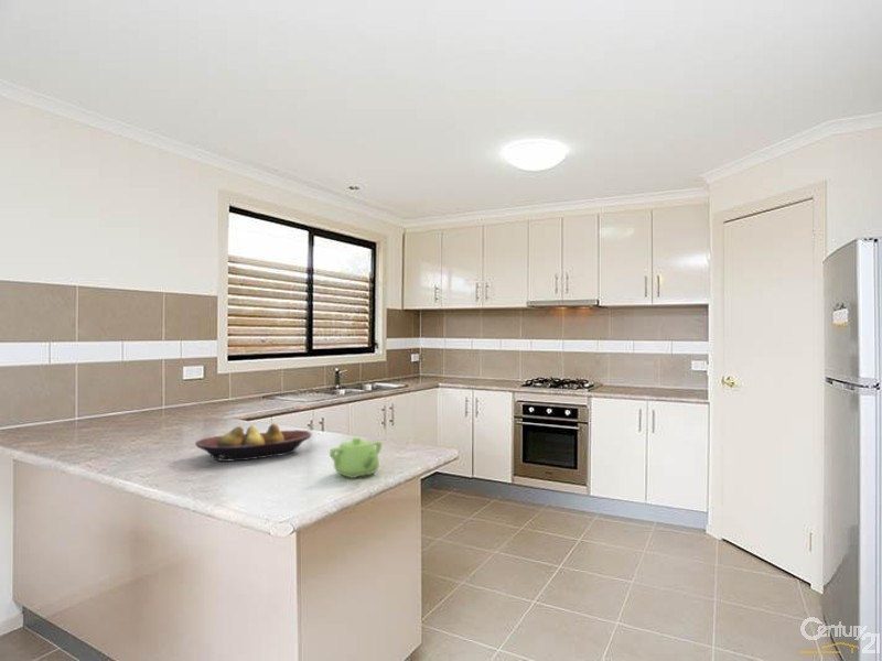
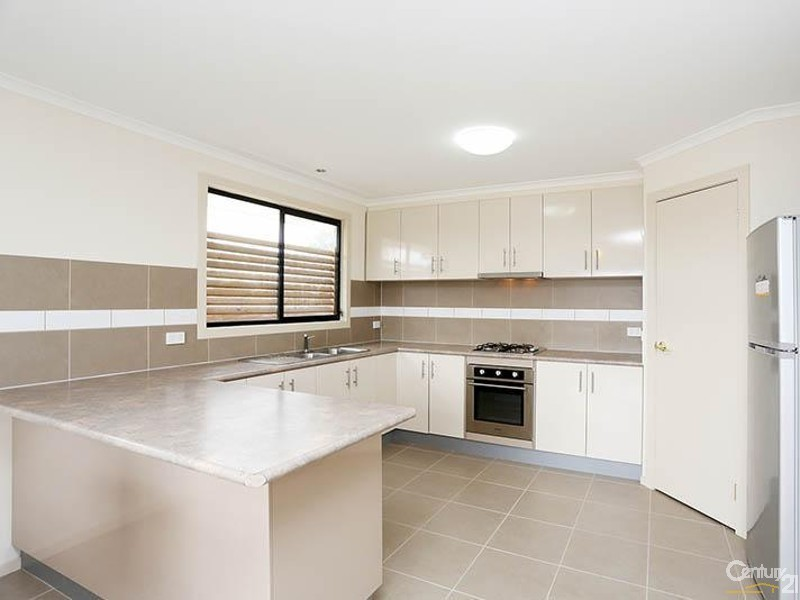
- teapot [329,436,383,479]
- fruit bowl [194,422,312,463]
